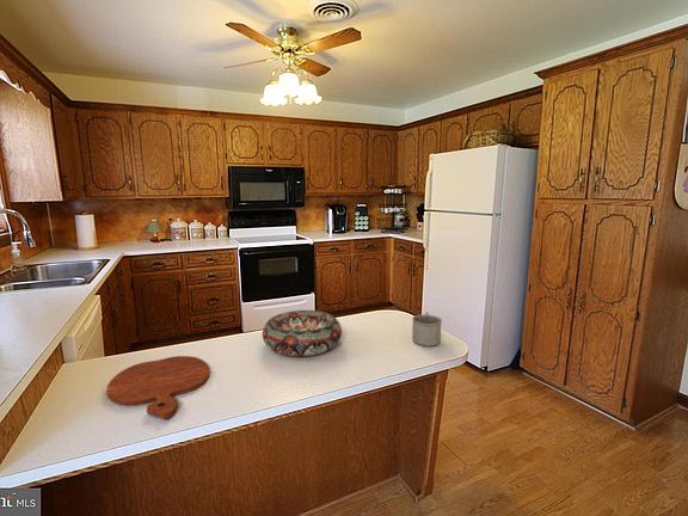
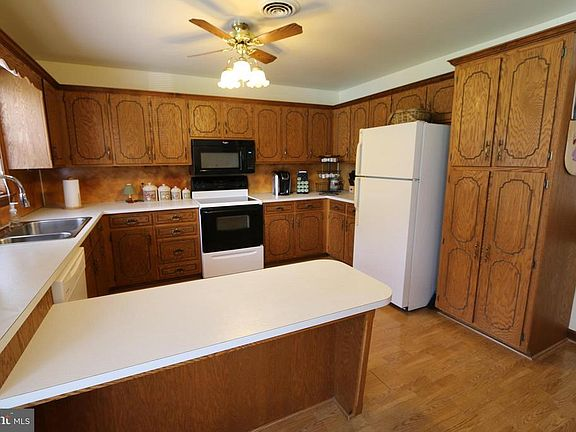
- cutting board [105,355,210,420]
- mug [411,311,443,348]
- decorative bowl [262,309,343,357]
